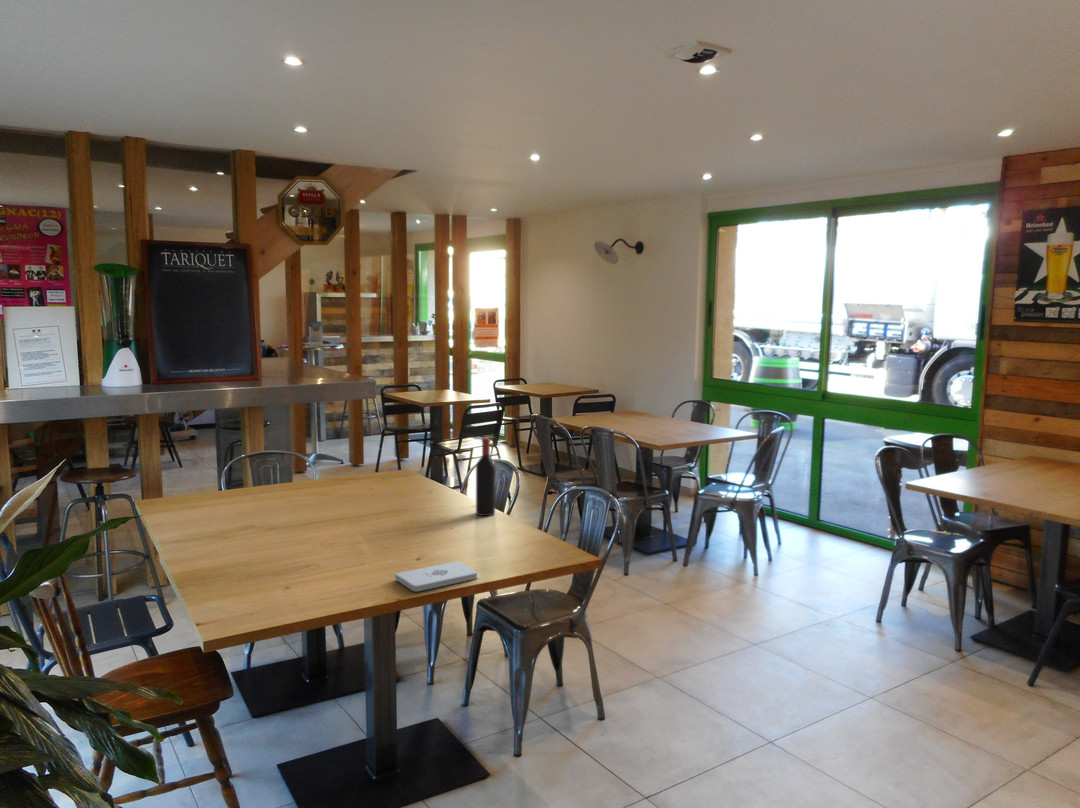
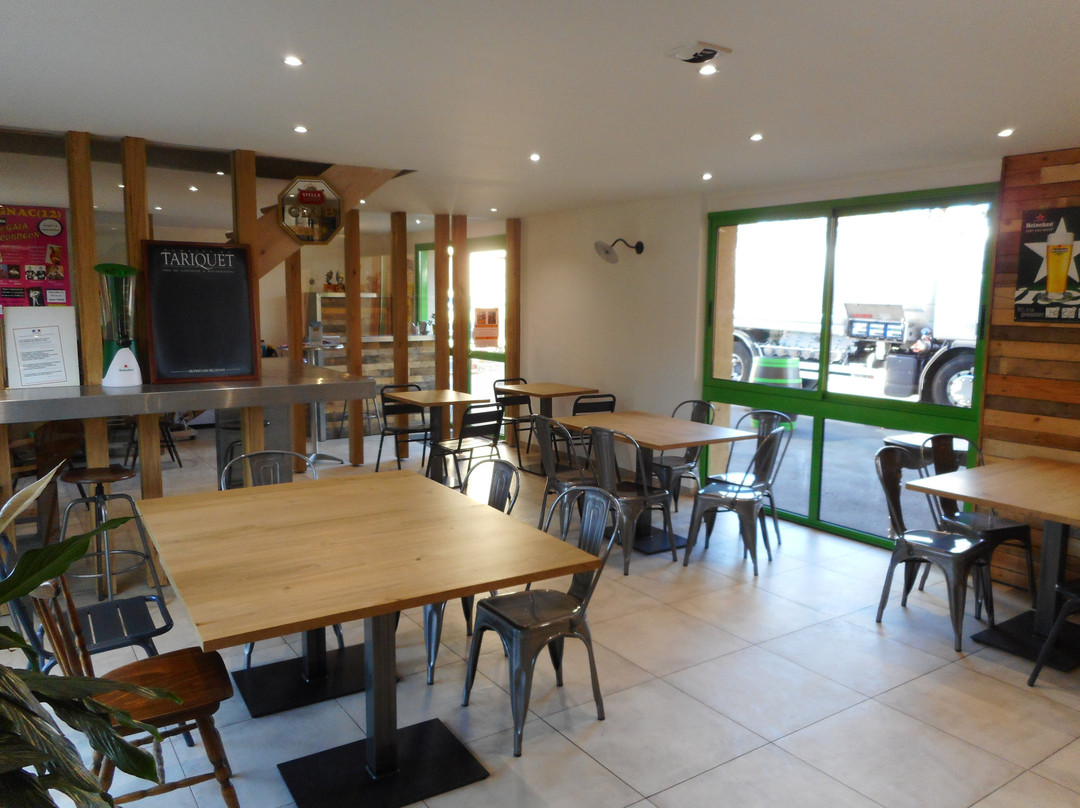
- notepad [394,560,479,592]
- wine bottle [475,436,497,517]
